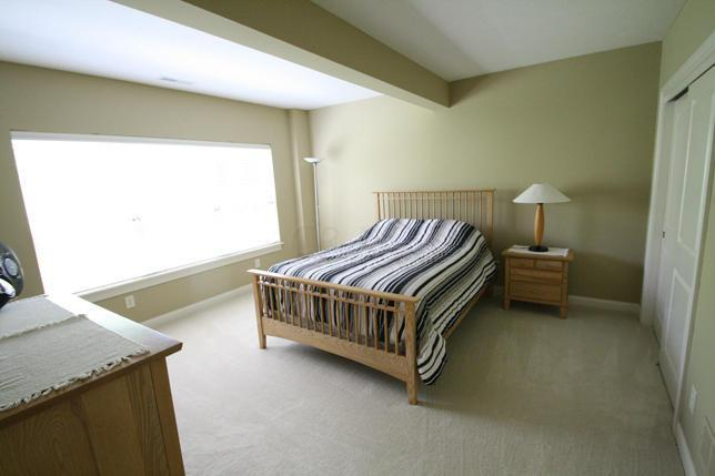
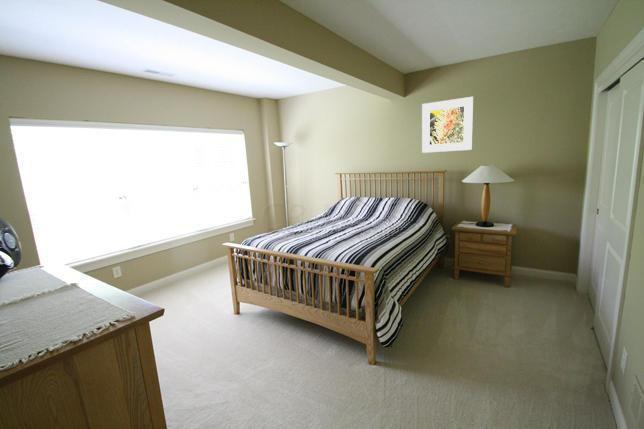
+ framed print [421,96,474,154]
